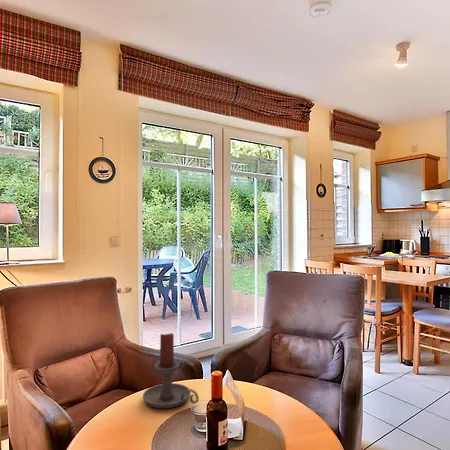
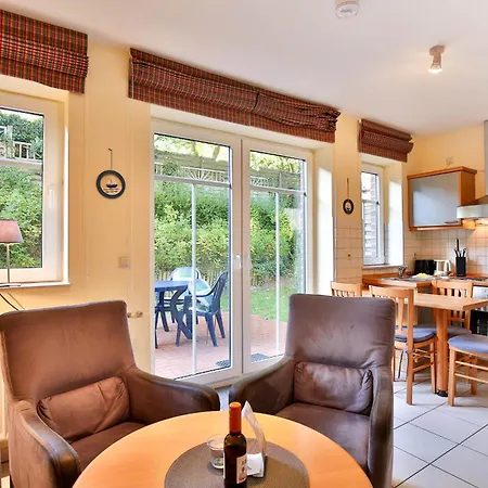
- candle holder [142,332,200,409]
